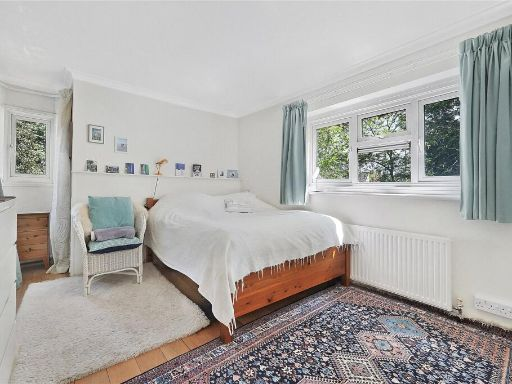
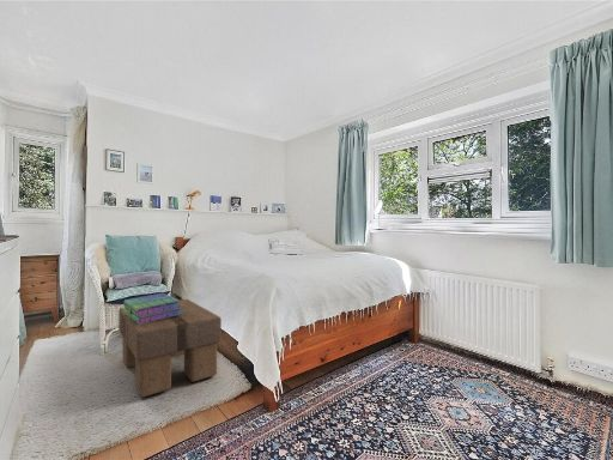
+ stack of books [122,292,183,325]
+ footstool [117,298,223,399]
